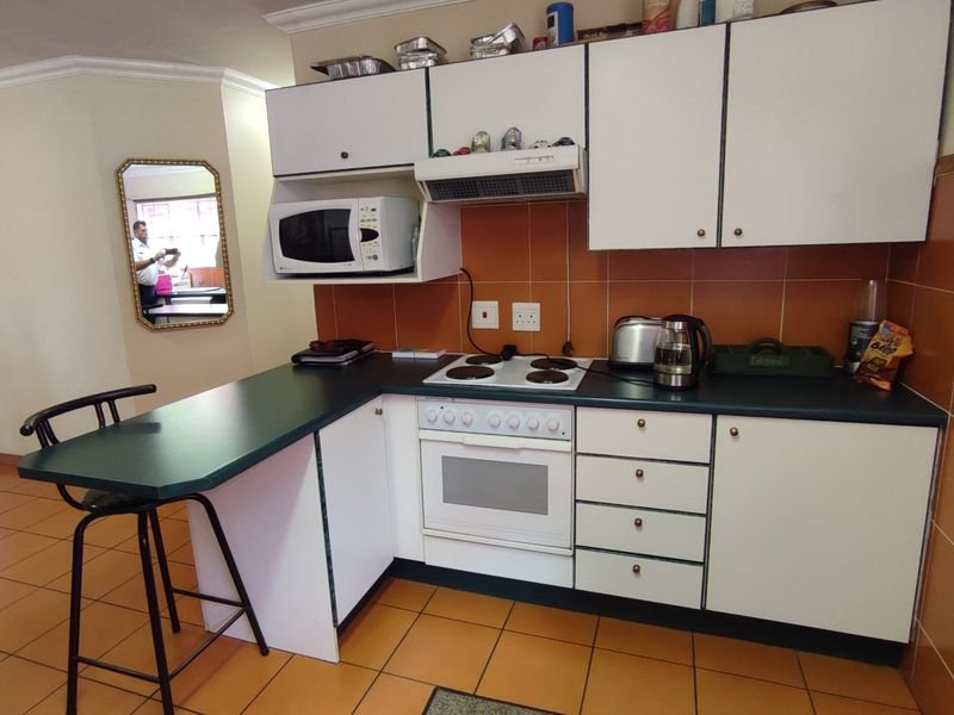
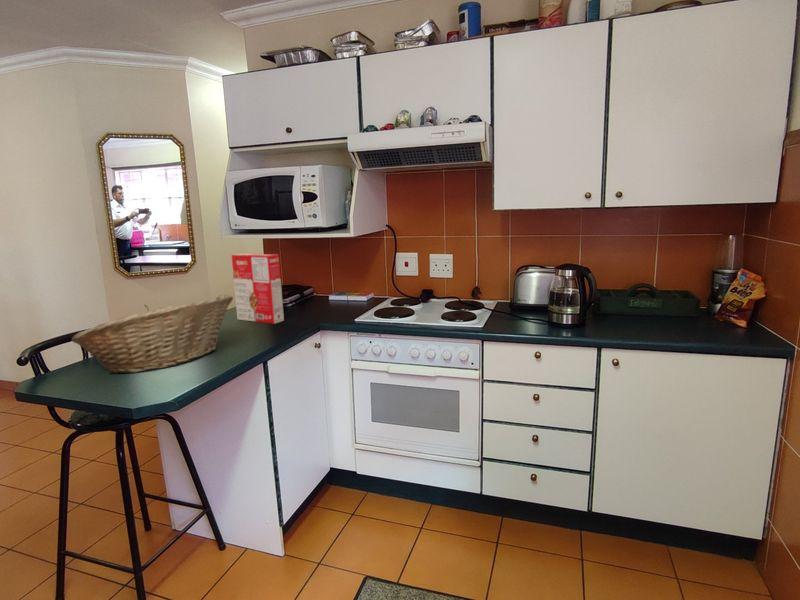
+ cereal box [230,253,285,325]
+ fruit basket [71,293,234,375]
